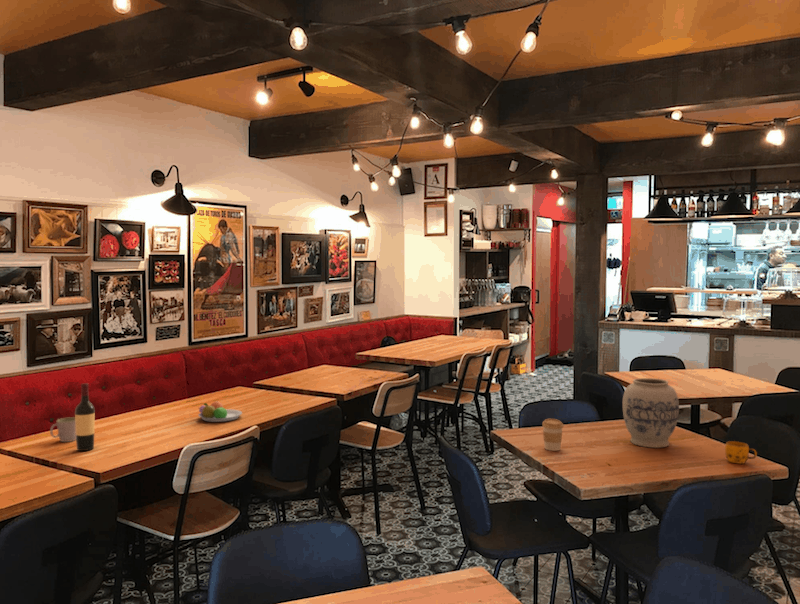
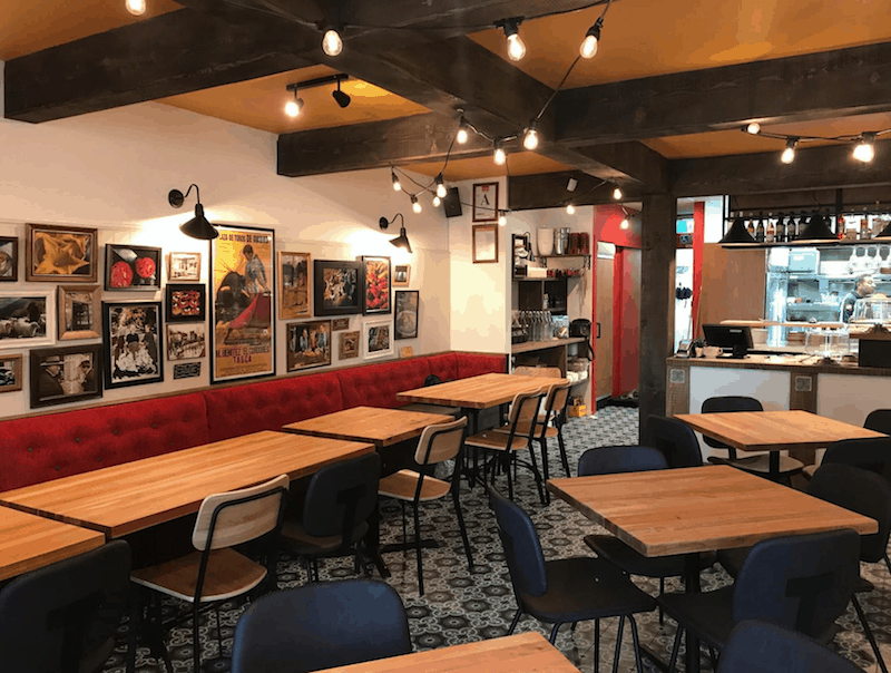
- fruit bowl [197,400,243,423]
- coffee cup [541,418,564,452]
- mug [49,416,76,443]
- mug [724,440,758,465]
- vase [622,377,680,449]
- wine bottle [74,382,96,452]
